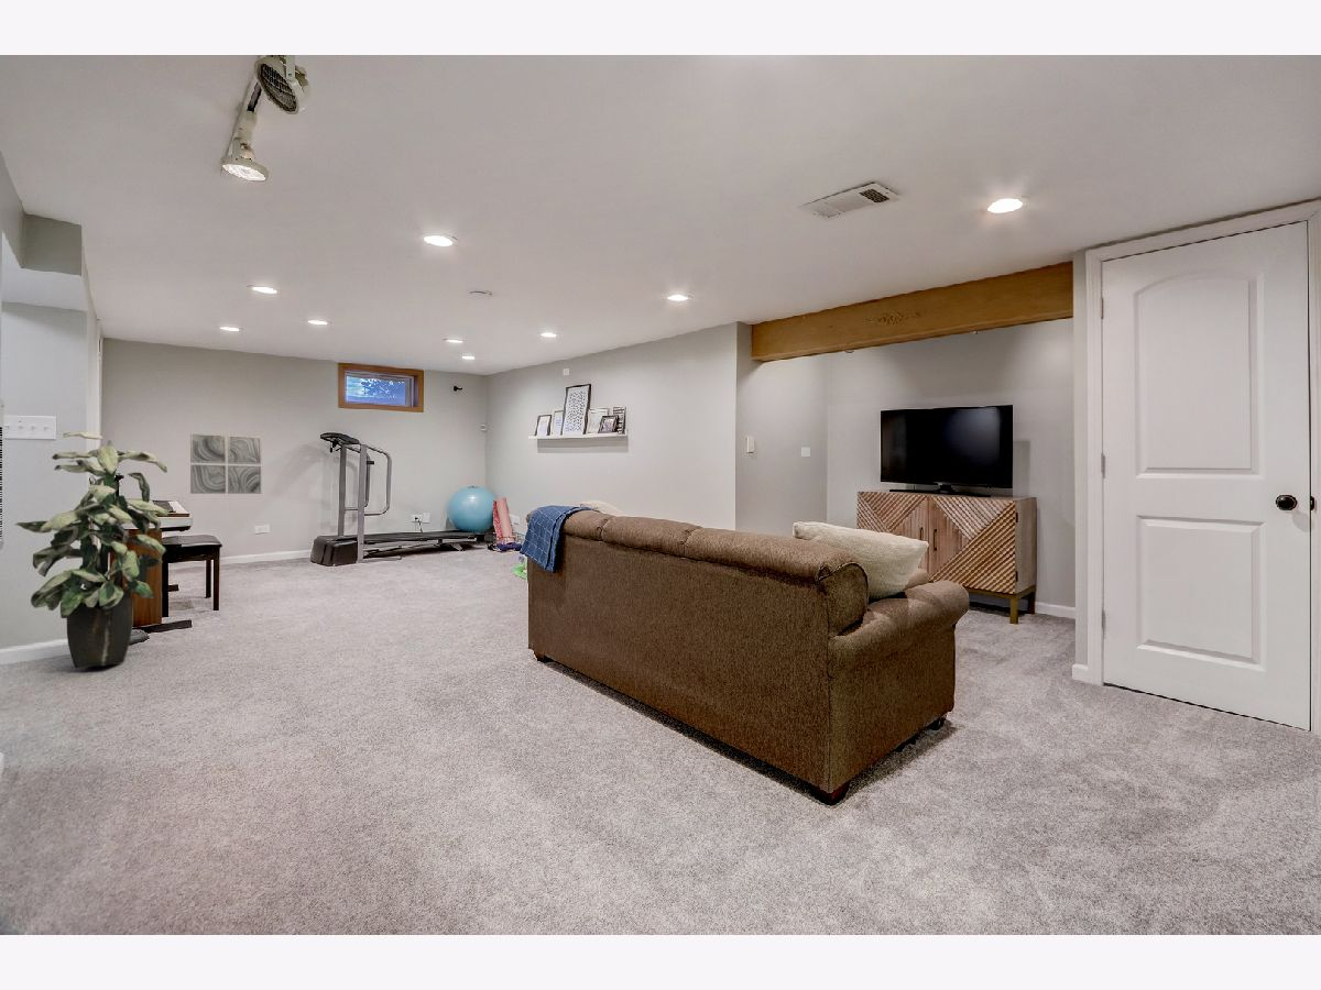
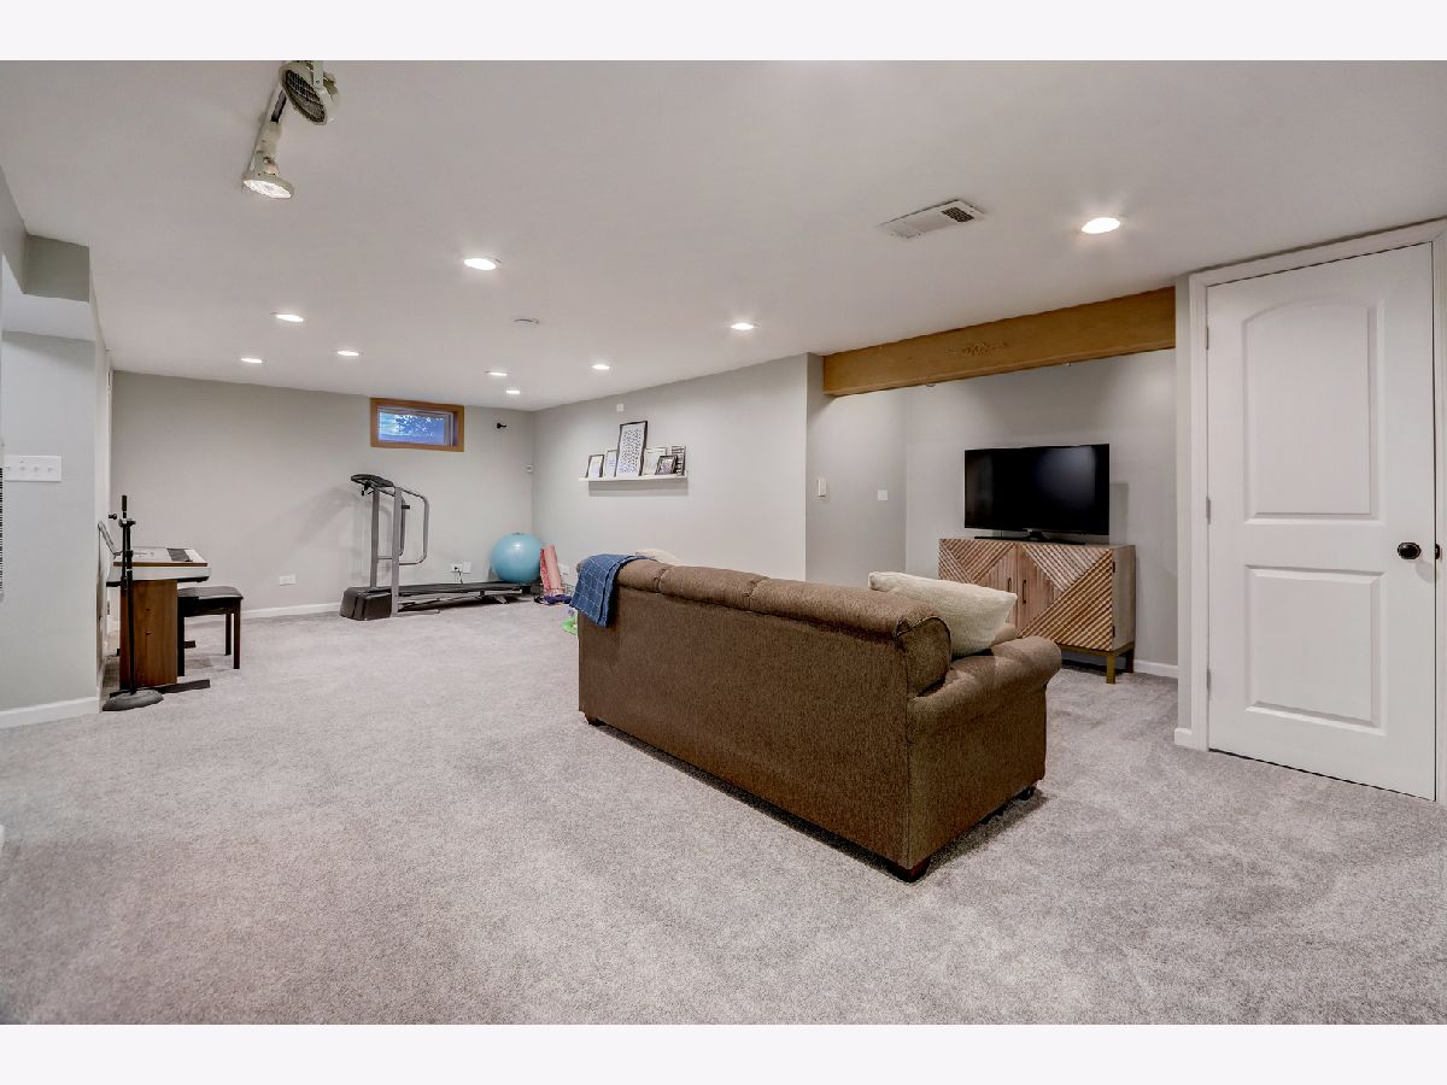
- indoor plant [14,431,168,669]
- wall art [189,432,262,495]
